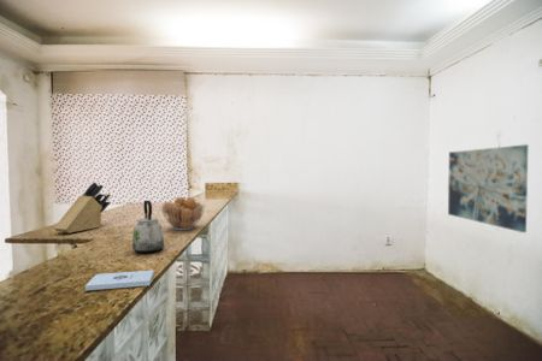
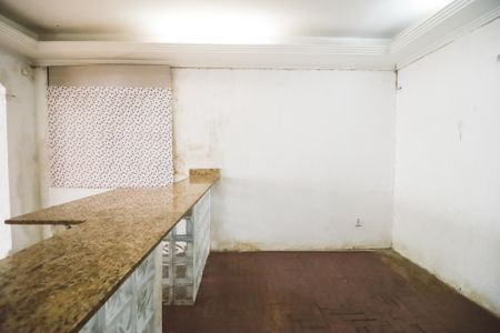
- notepad [84,270,155,291]
- knife block [53,180,112,235]
- fruit basket [160,196,206,231]
- kettle [131,200,165,254]
- wall art [447,143,529,233]
